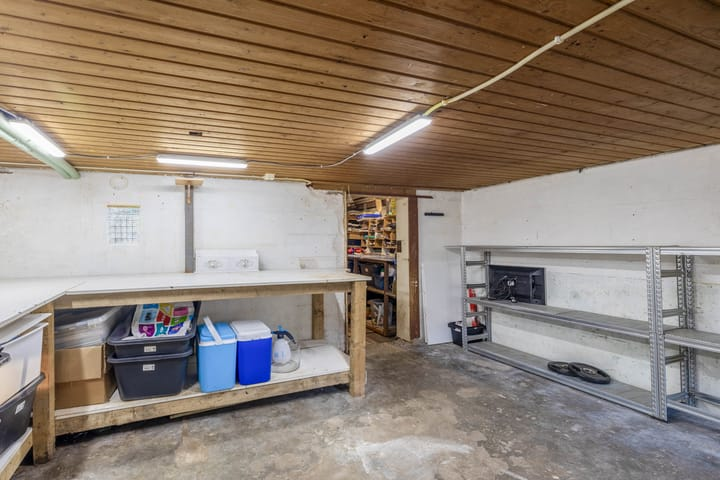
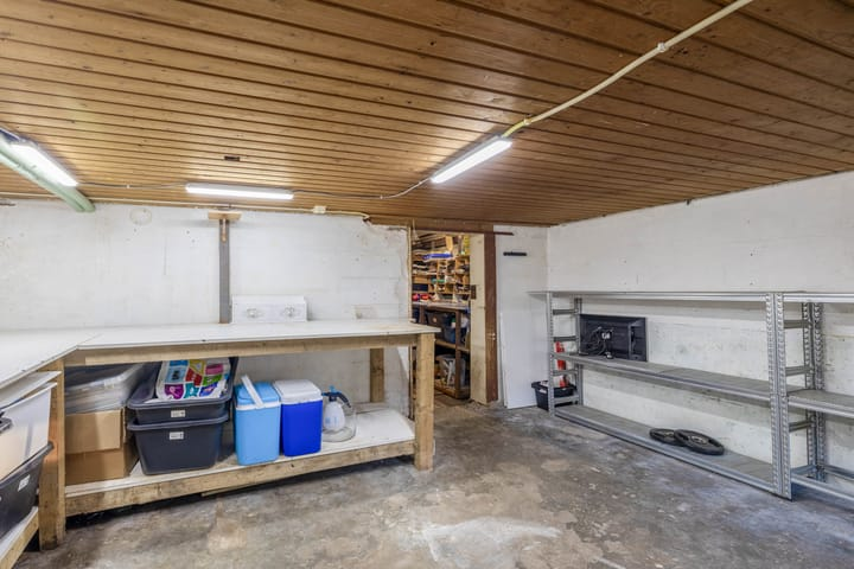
- calendar [106,198,141,246]
